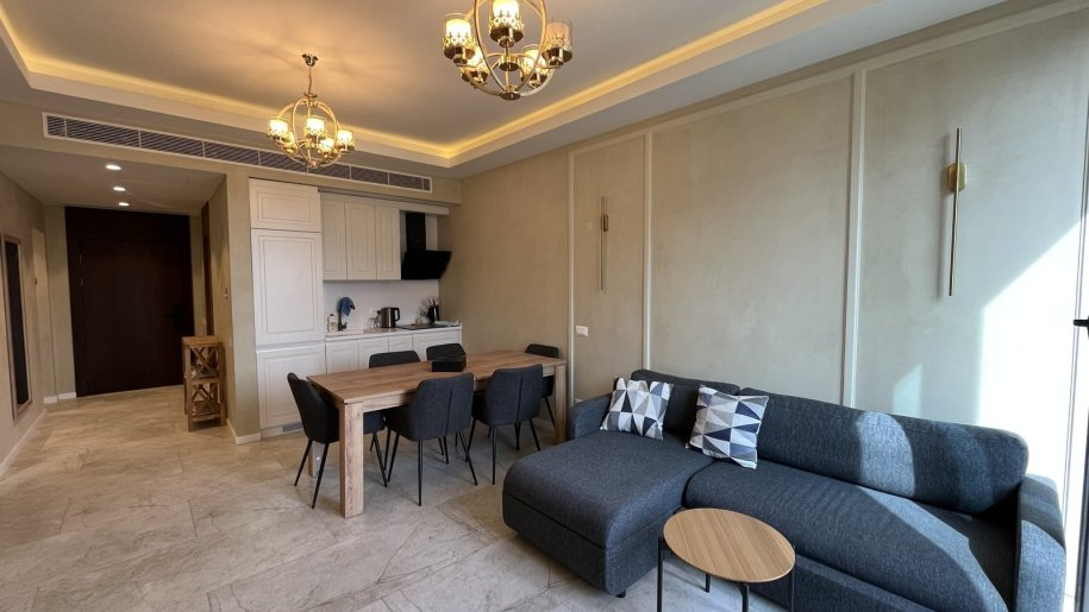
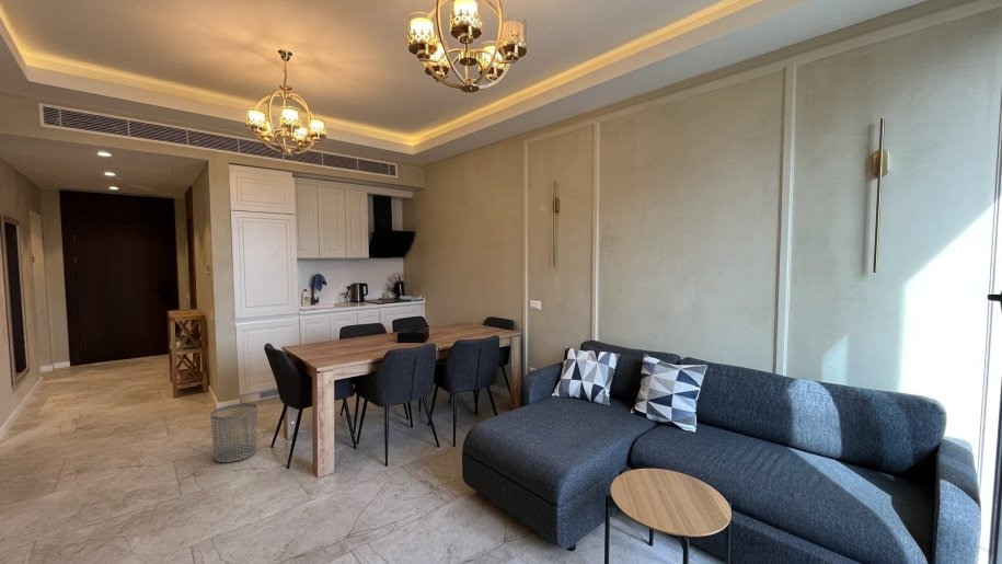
+ waste bin [209,402,258,463]
